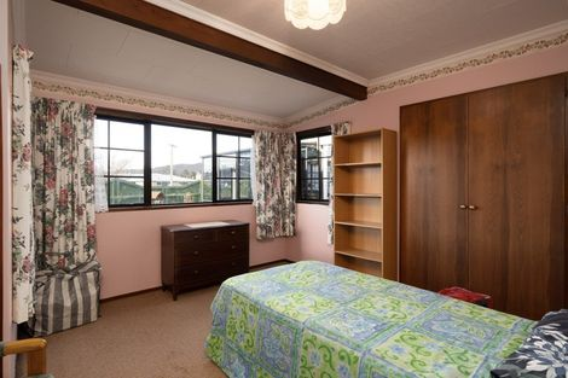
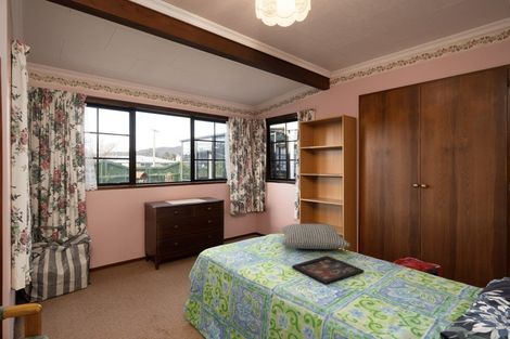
+ decorative tray [291,255,366,286]
+ pillow [281,223,352,250]
